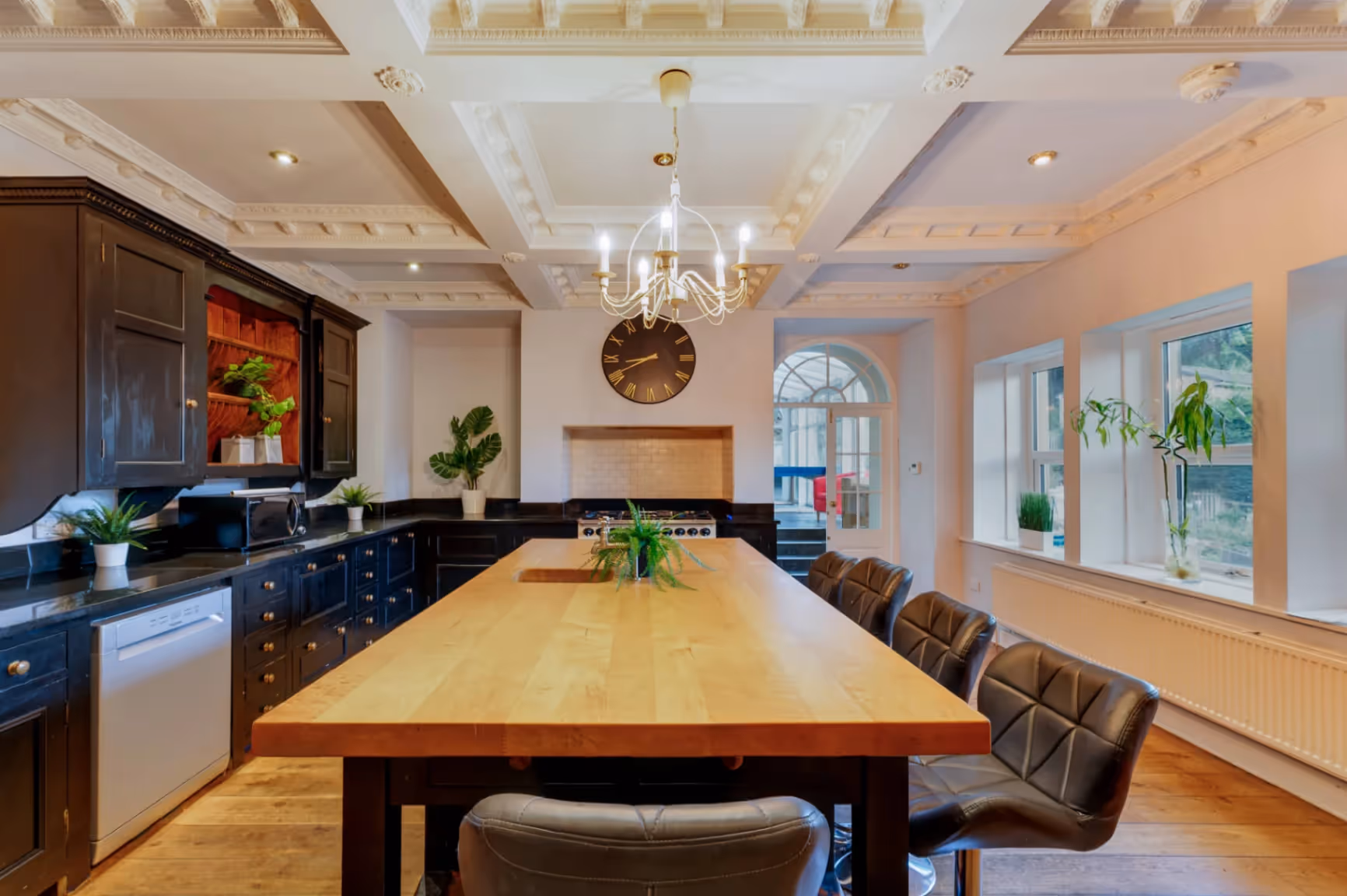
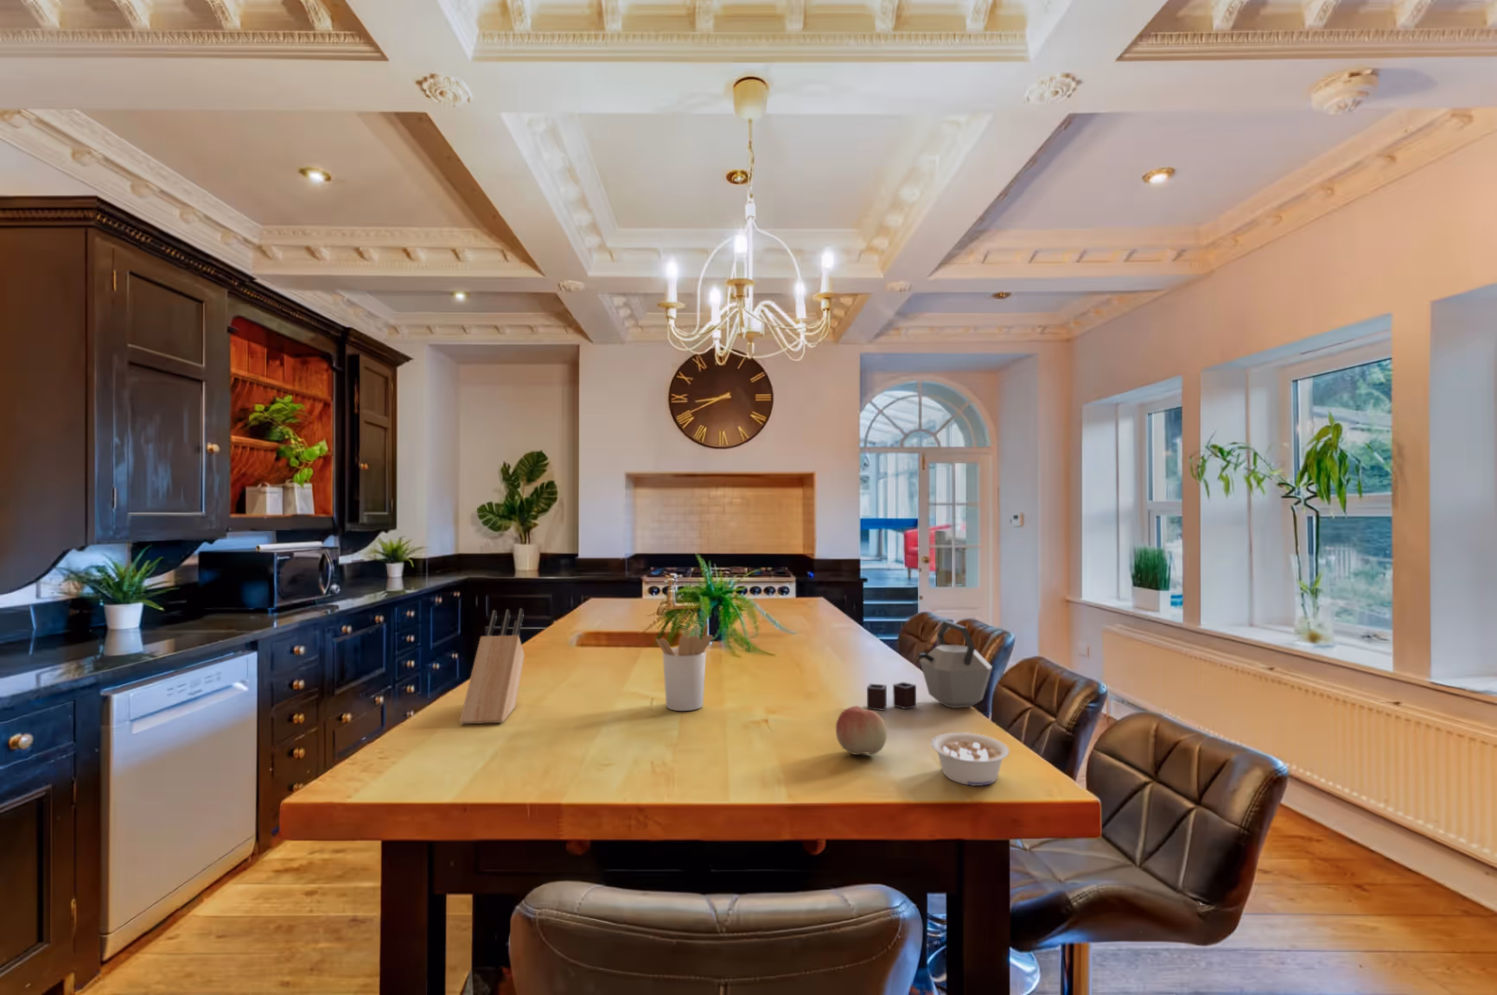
+ fruit [835,705,888,756]
+ legume [930,732,1010,787]
+ kettle [866,620,994,712]
+ utensil holder [656,623,713,712]
+ knife block [459,607,526,725]
